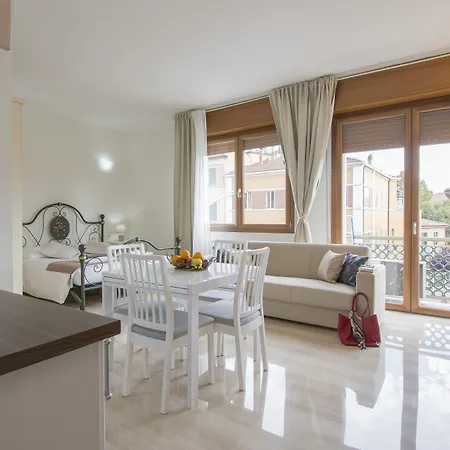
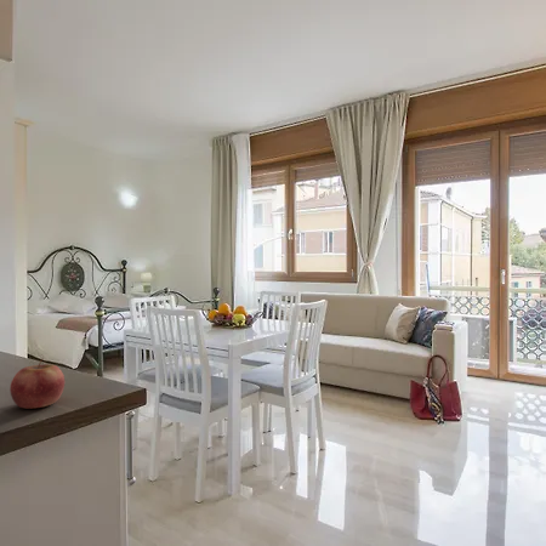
+ apple [8,357,66,410]
